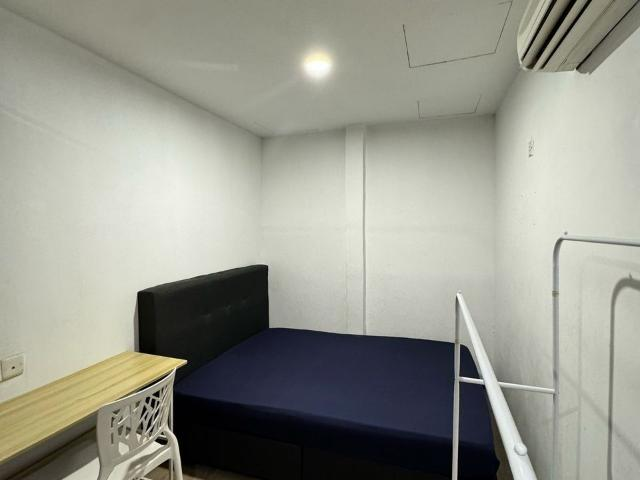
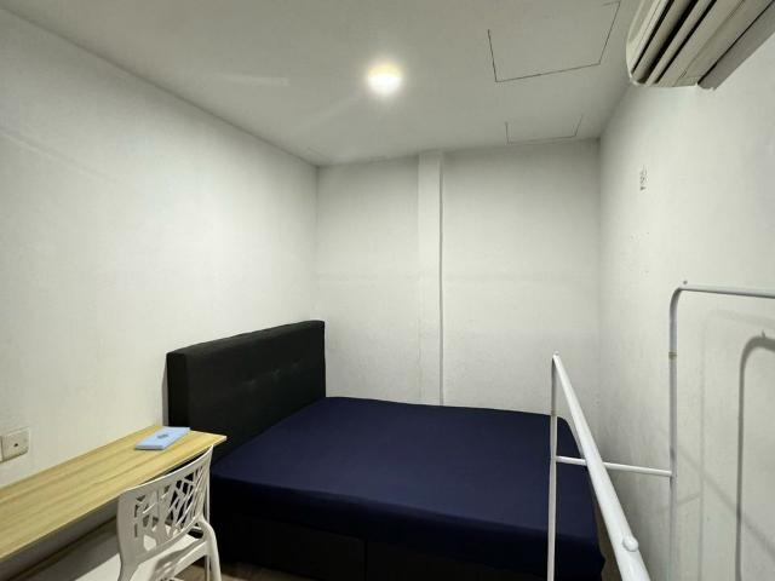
+ notepad [136,426,191,450]
